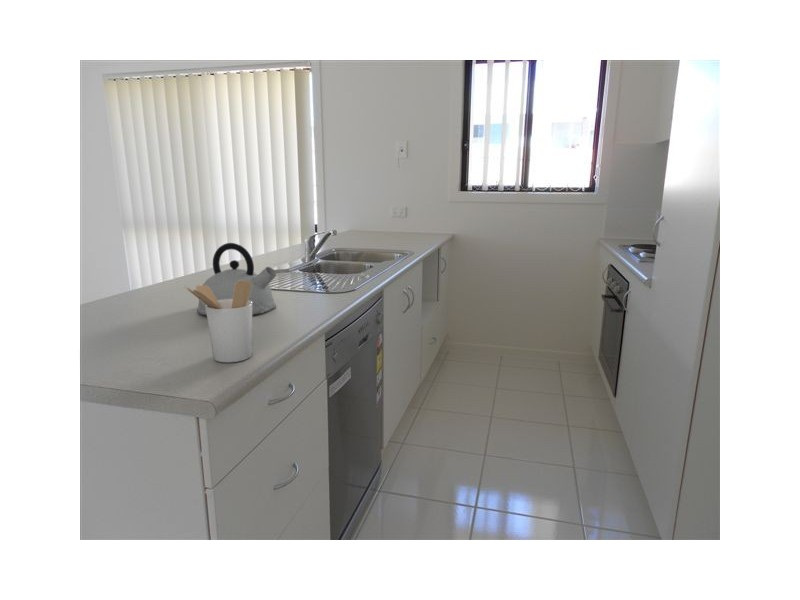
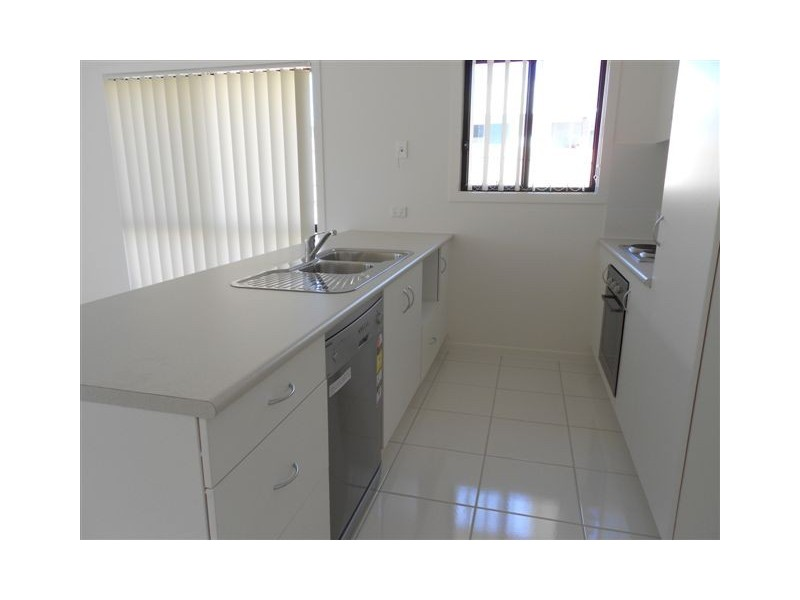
- utensil holder [183,280,253,363]
- kettle [196,242,277,316]
